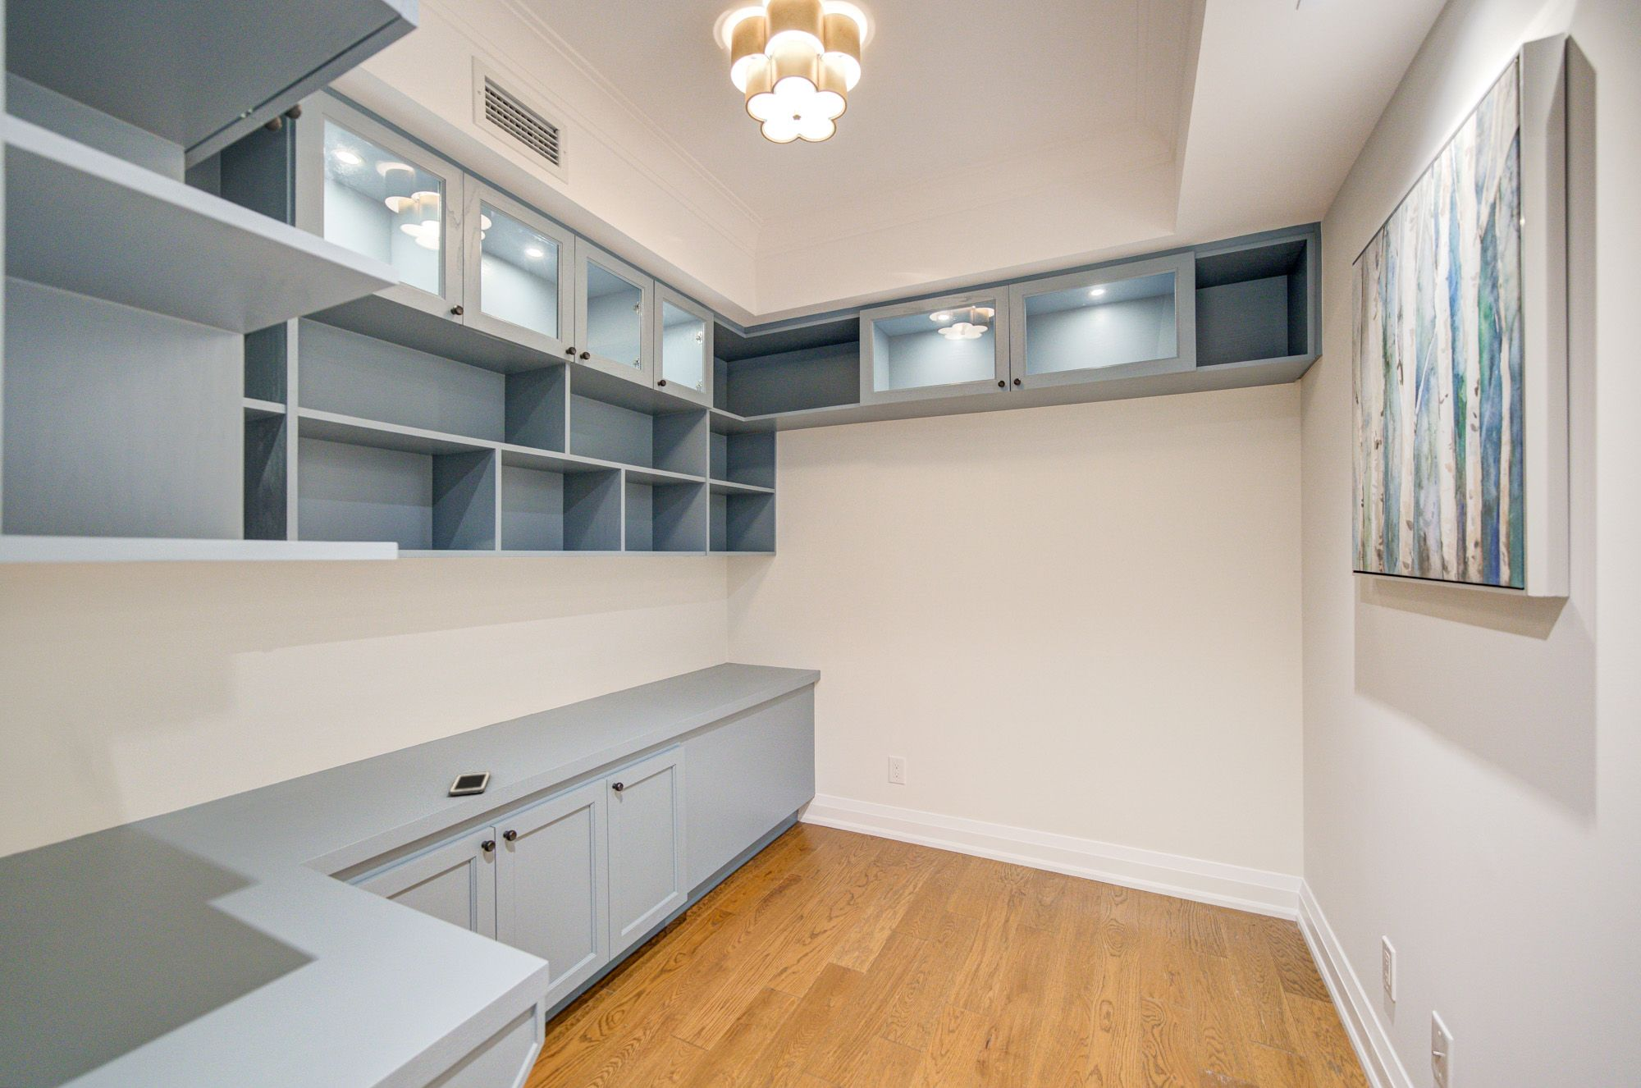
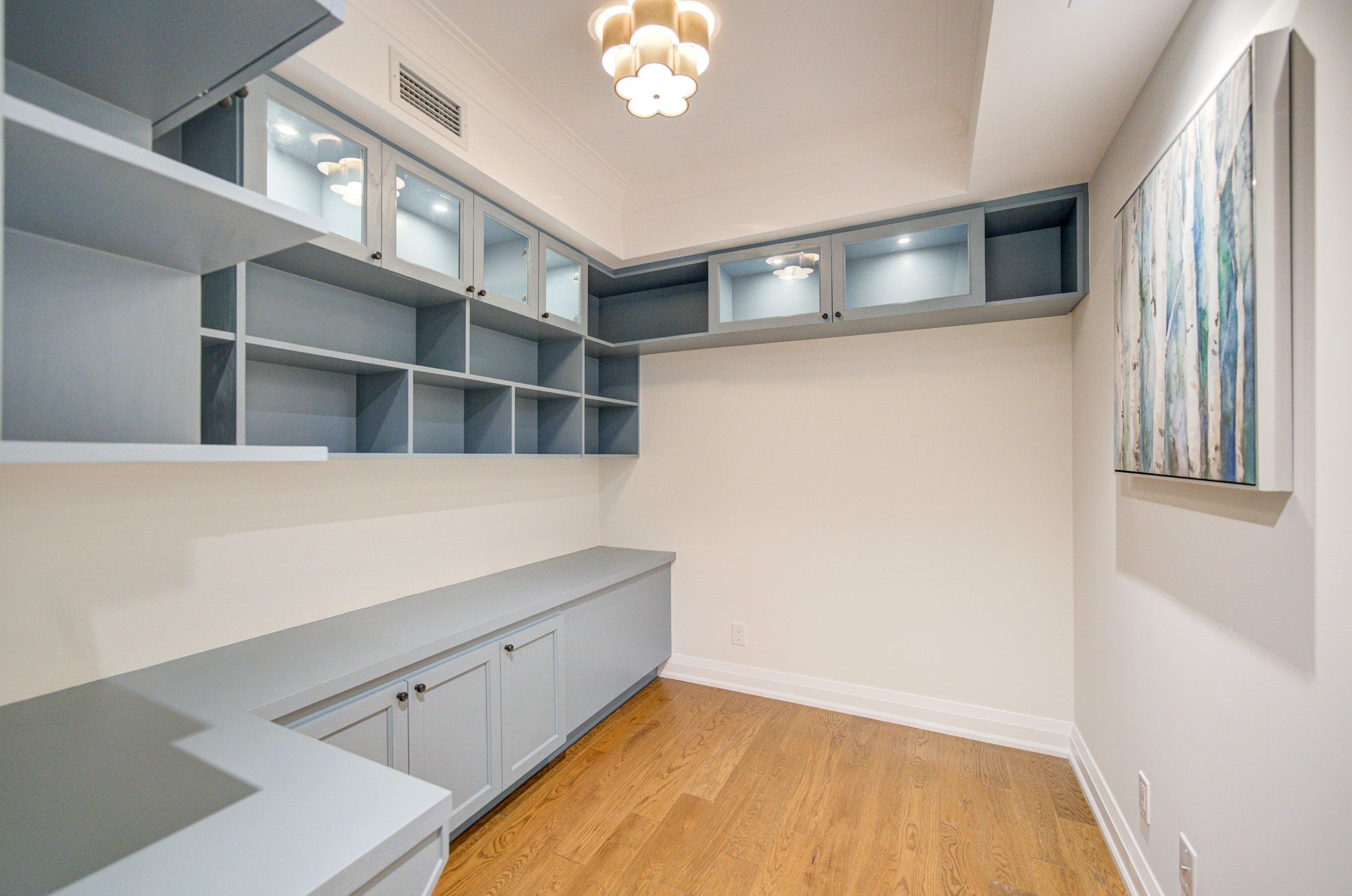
- cell phone [448,770,492,795]
